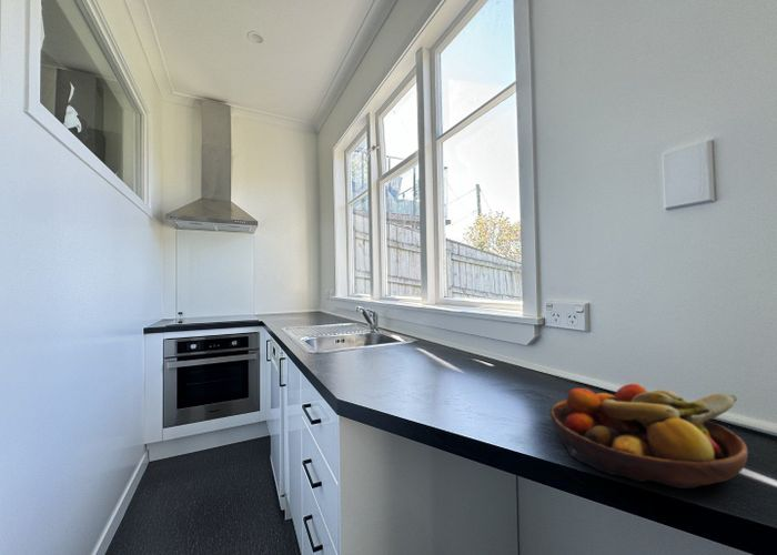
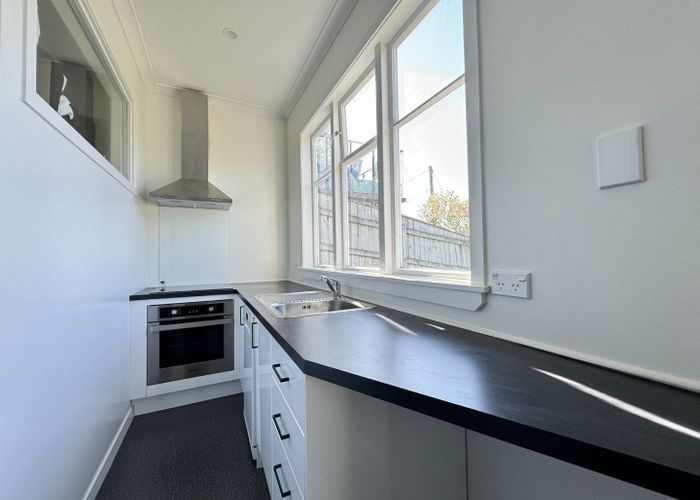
- fruit bowl [548,383,749,490]
